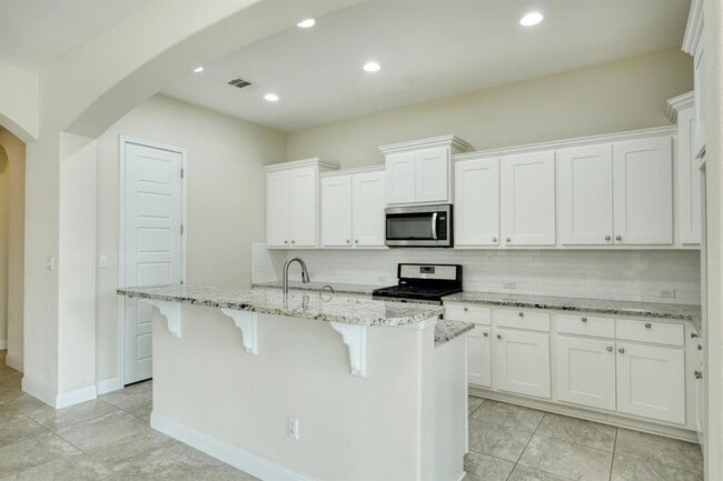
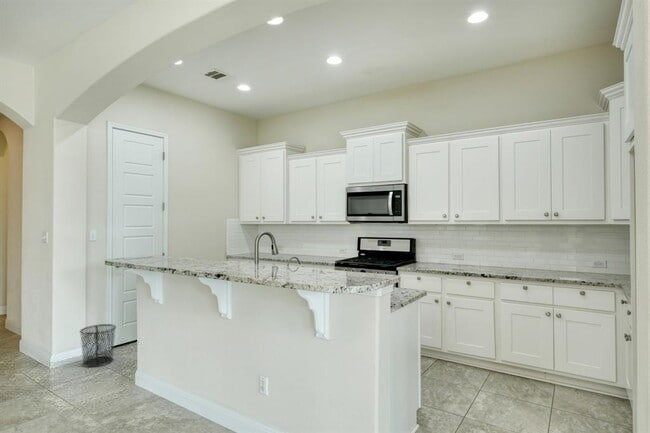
+ waste bin [78,323,117,368]
